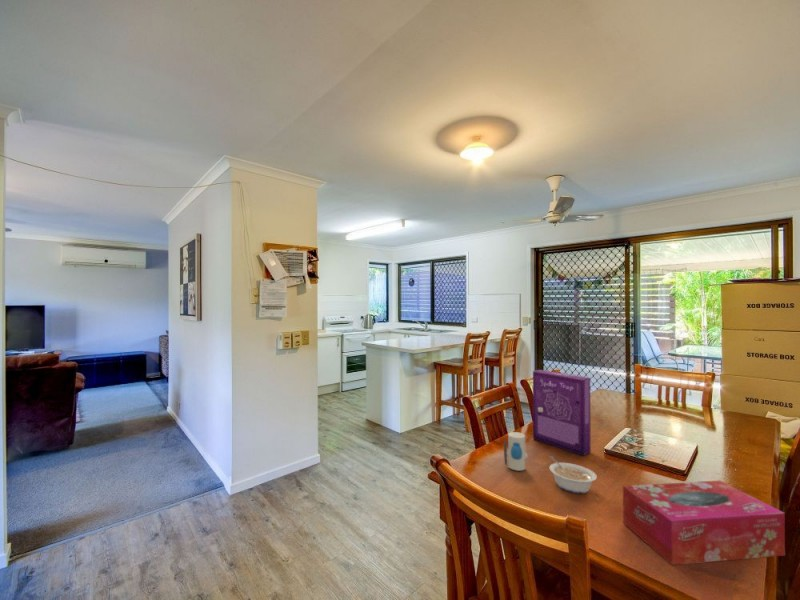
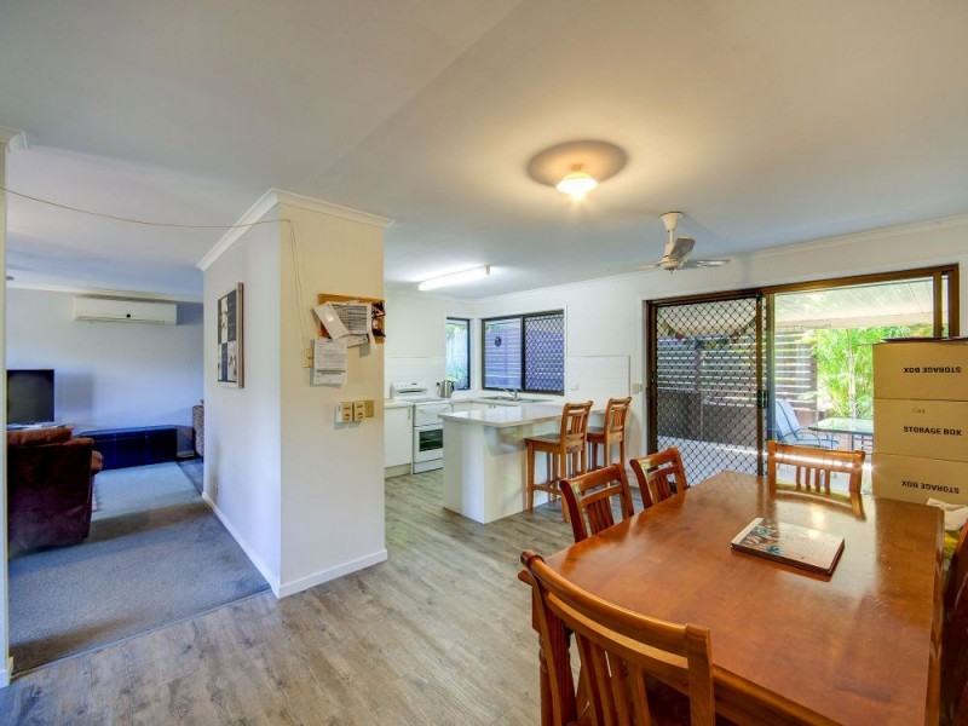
- tissue box [622,480,786,566]
- legume [548,455,598,494]
- toy [503,431,529,472]
- cereal box [532,369,592,457]
